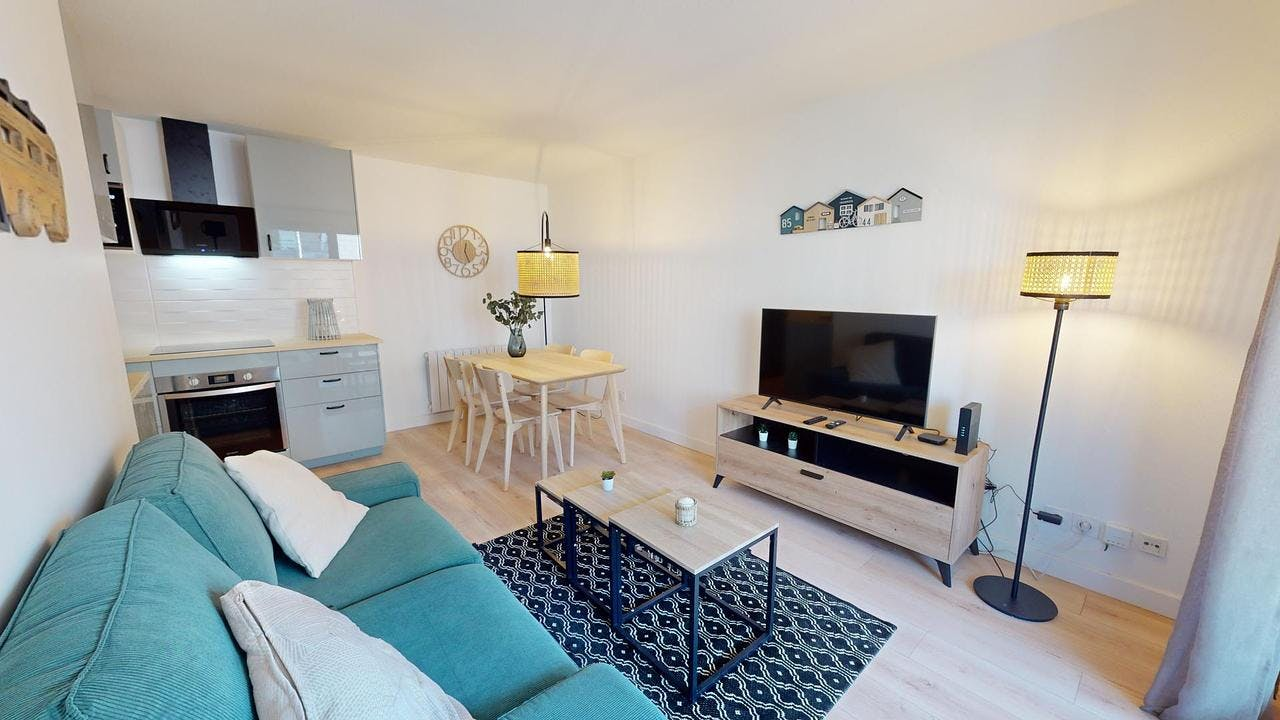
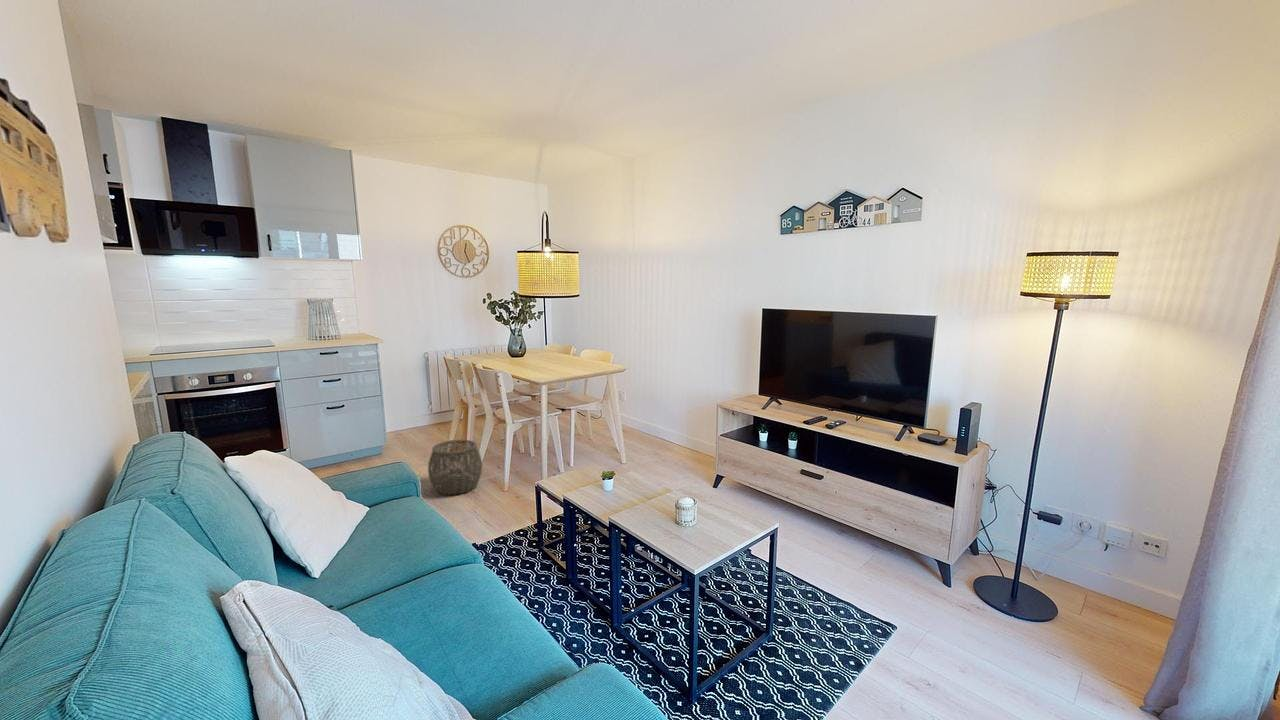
+ woven basket [427,439,483,496]
